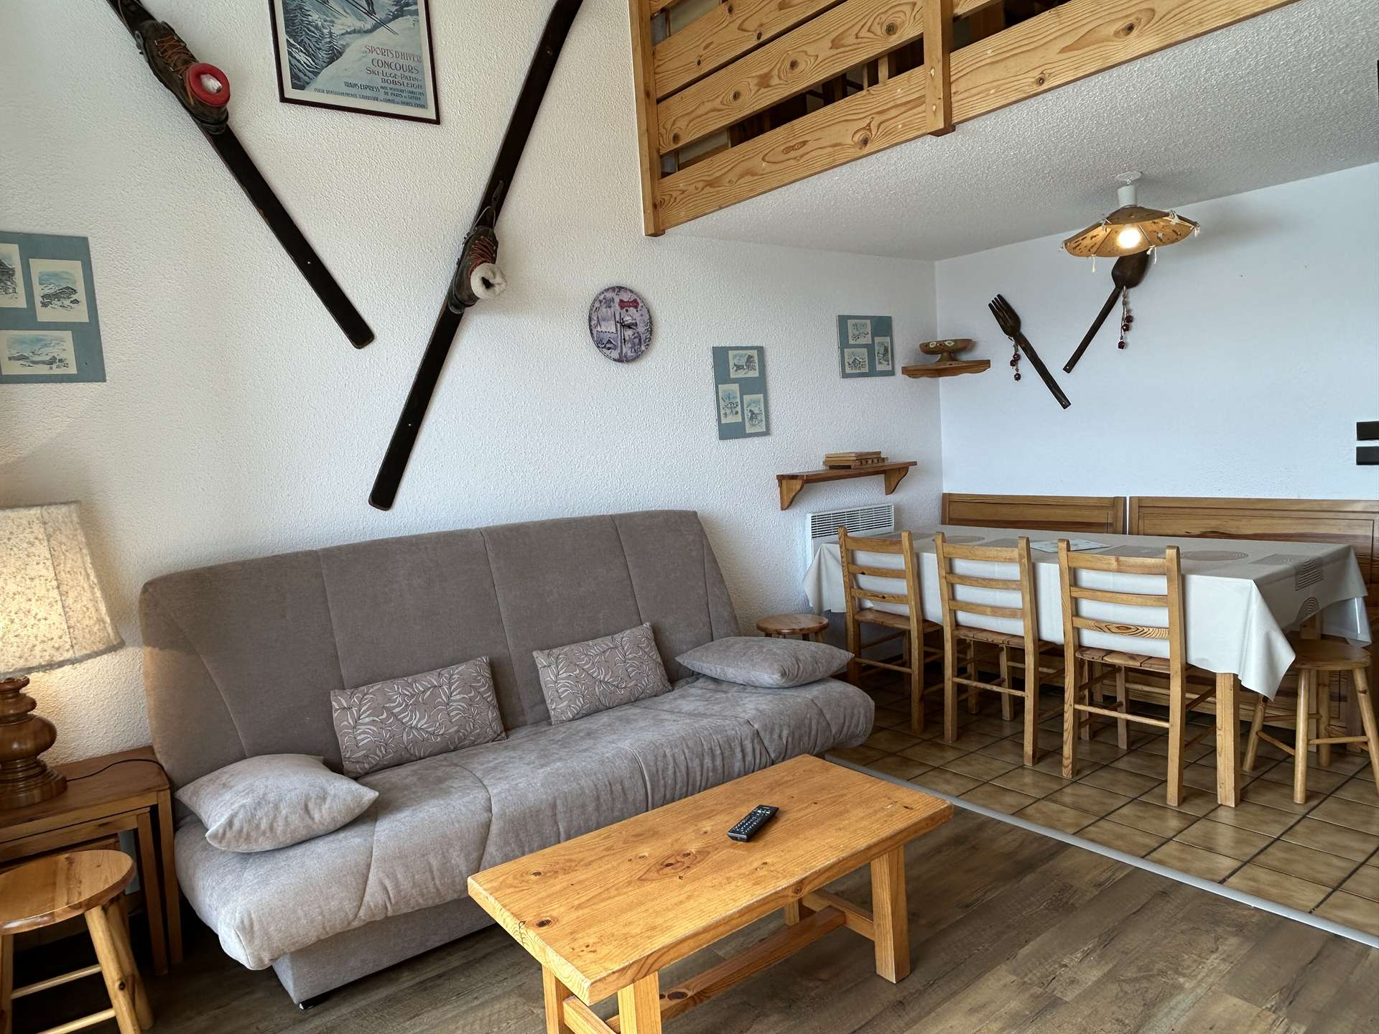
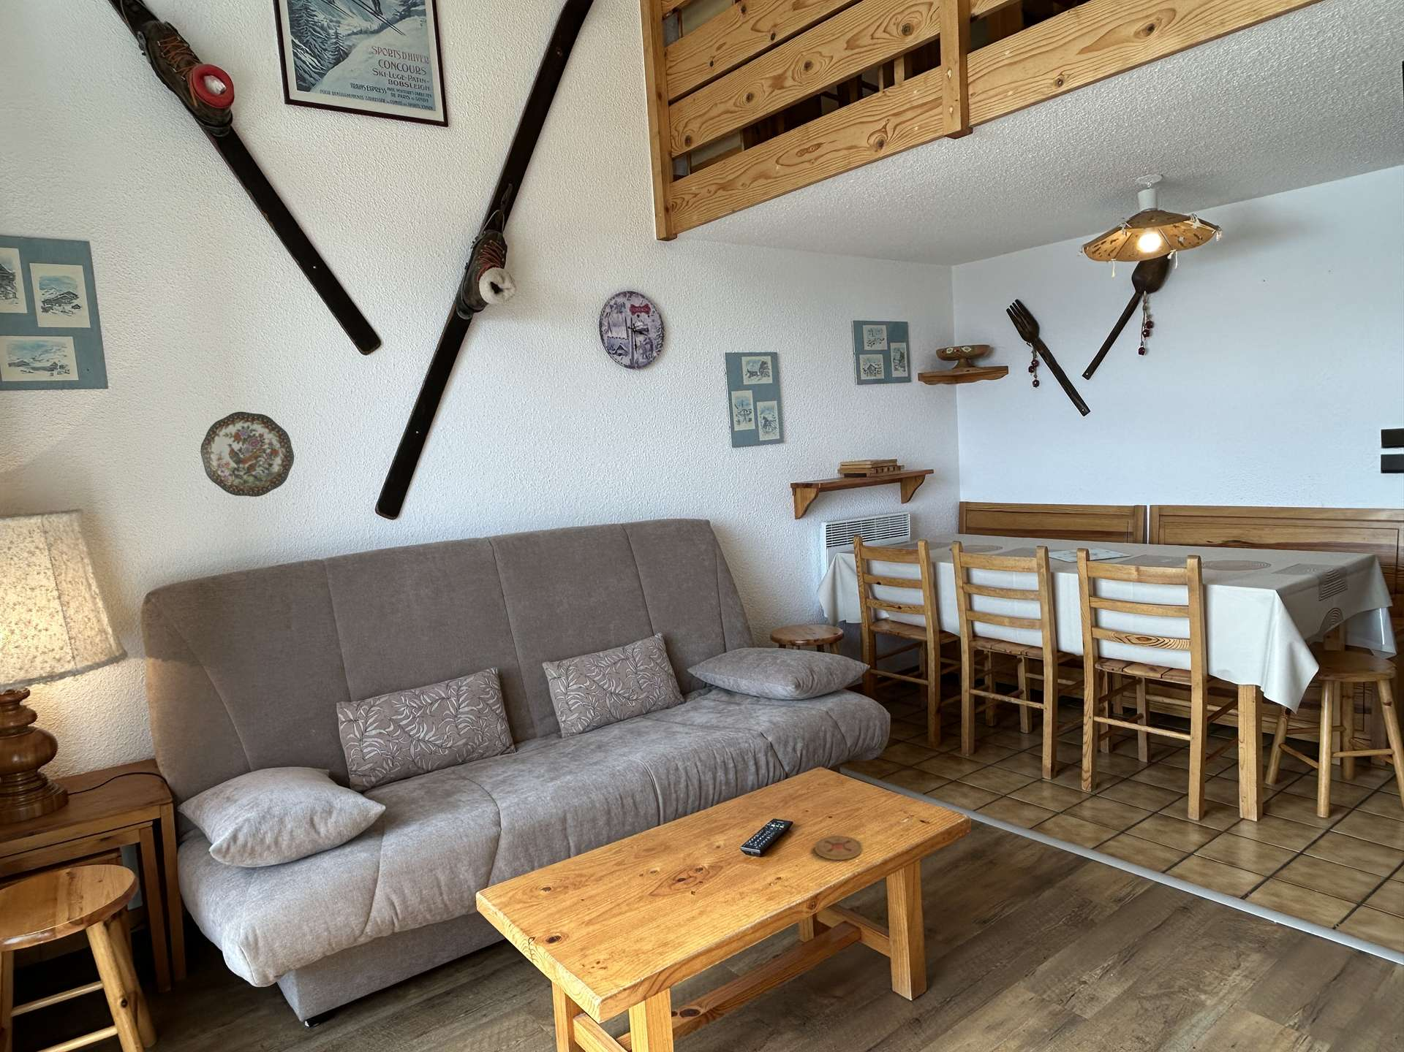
+ coaster [814,835,863,861]
+ decorative plate [200,411,295,497]
